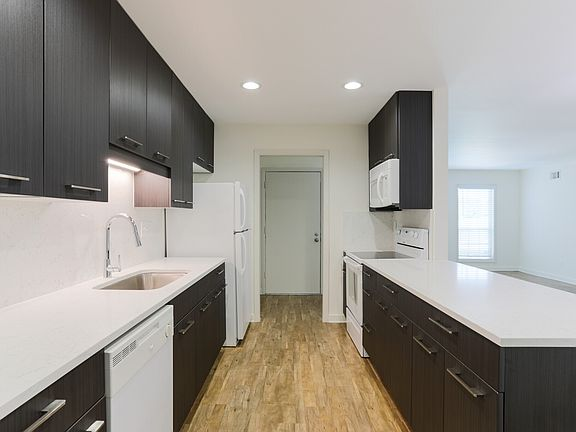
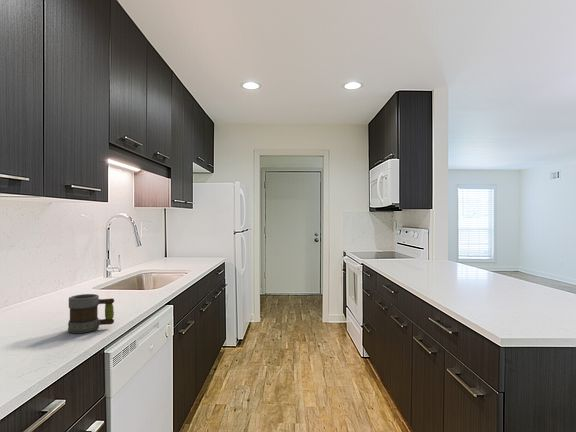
+ mug [67,293,115,334]
